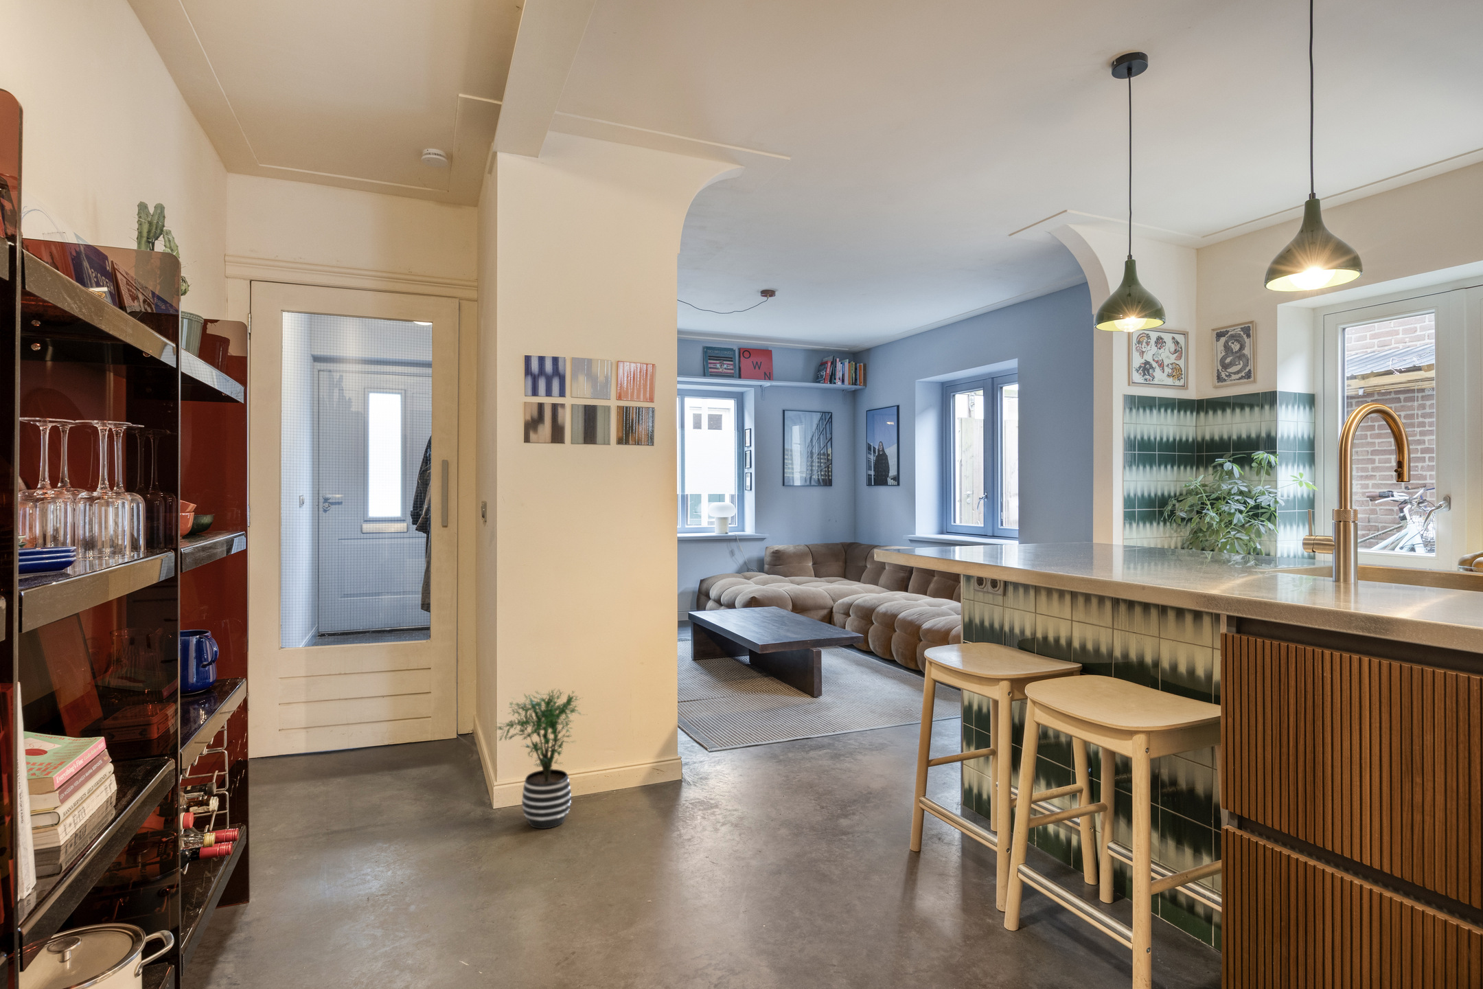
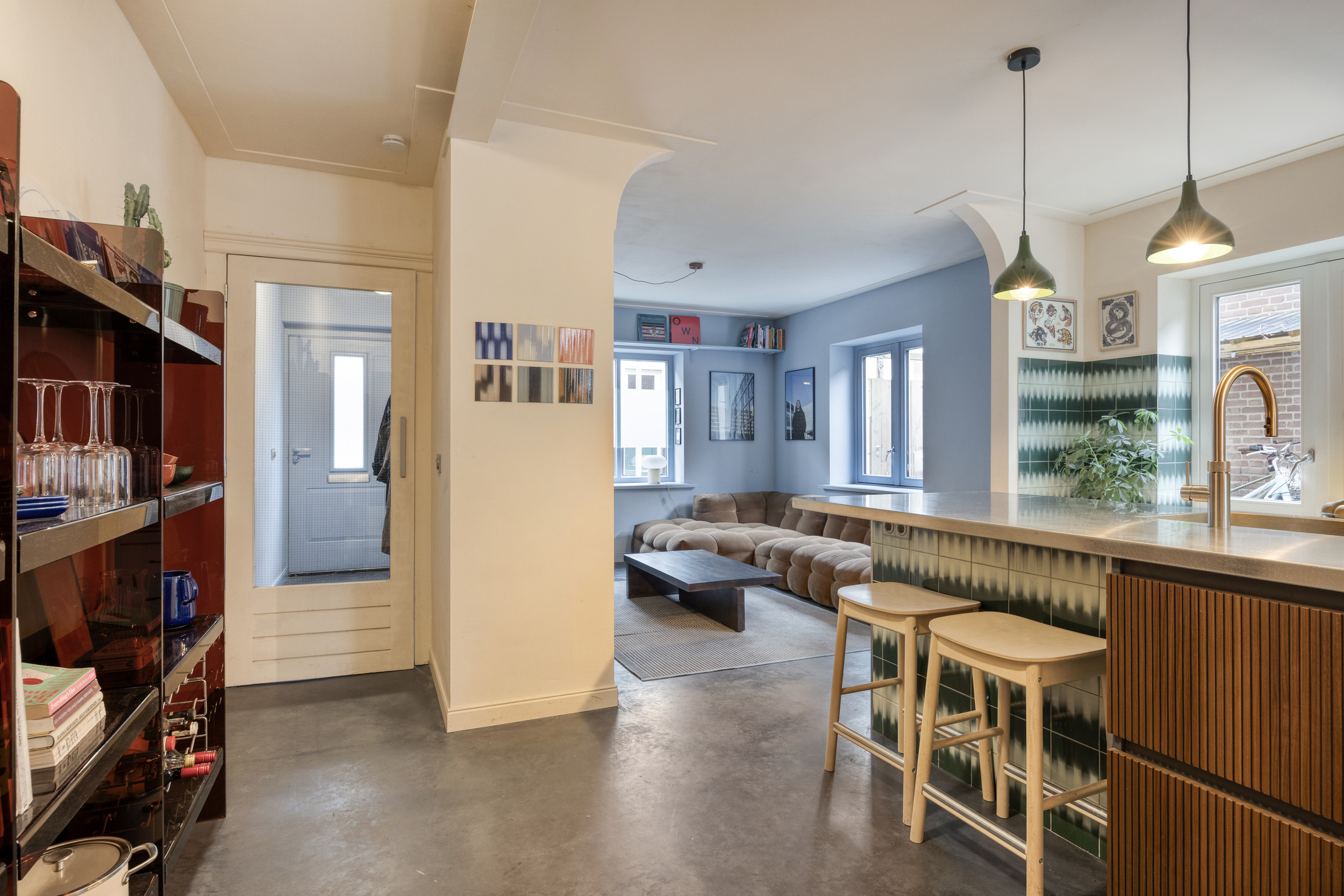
- potted plant [495,688,587,830]
